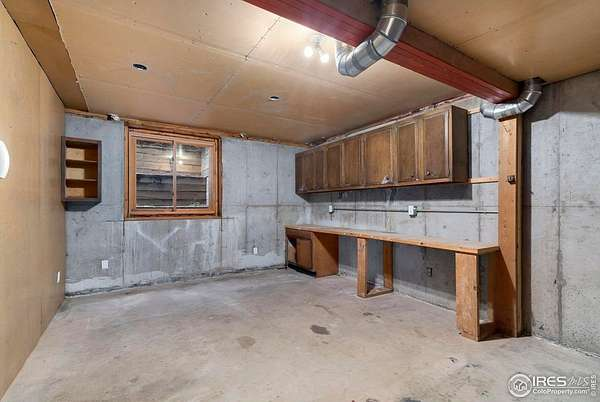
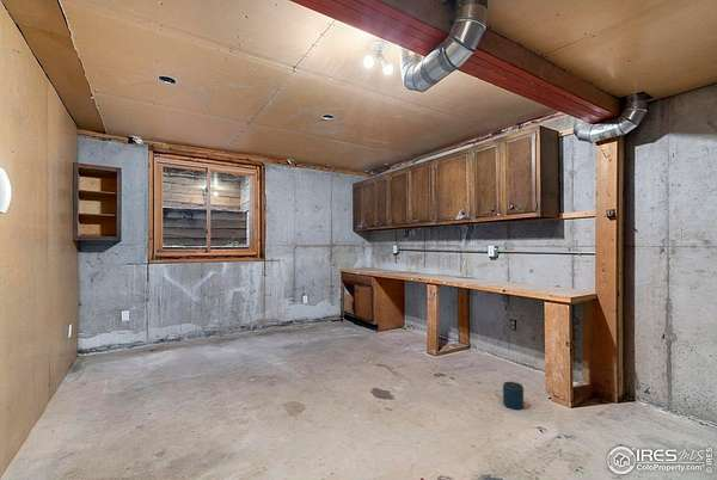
+ speaker [502,381,525,411]
